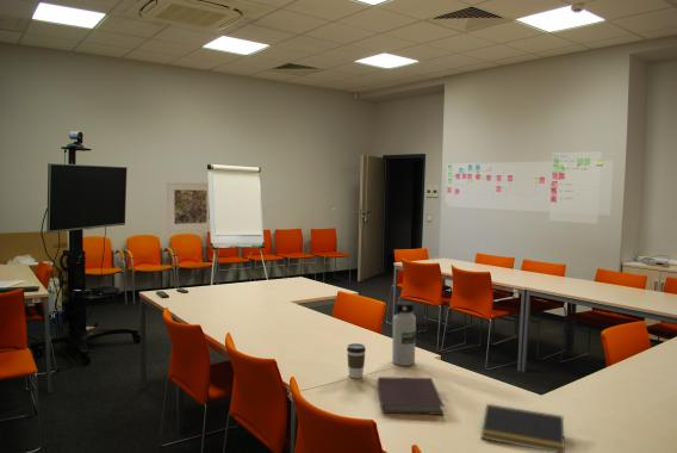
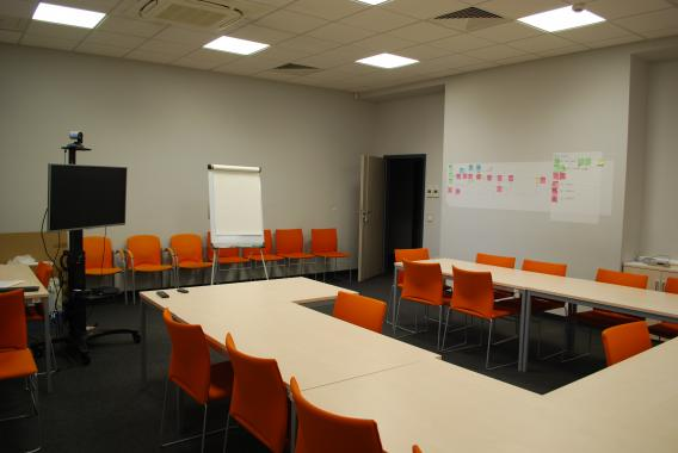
- notebook [377,376,445,416]
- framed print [166,181,211,232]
- coffee cup [346,342,367,379]
- water bottle [391,300,417,367]
- notepad [480,403,566,453]
